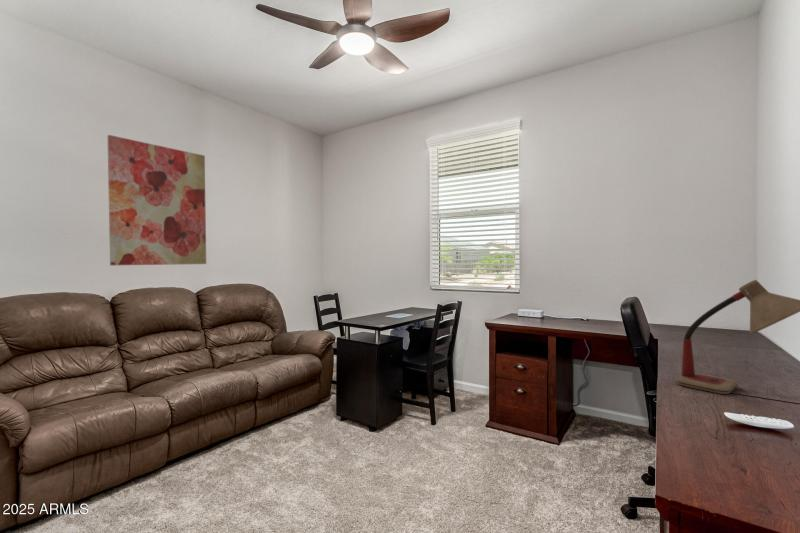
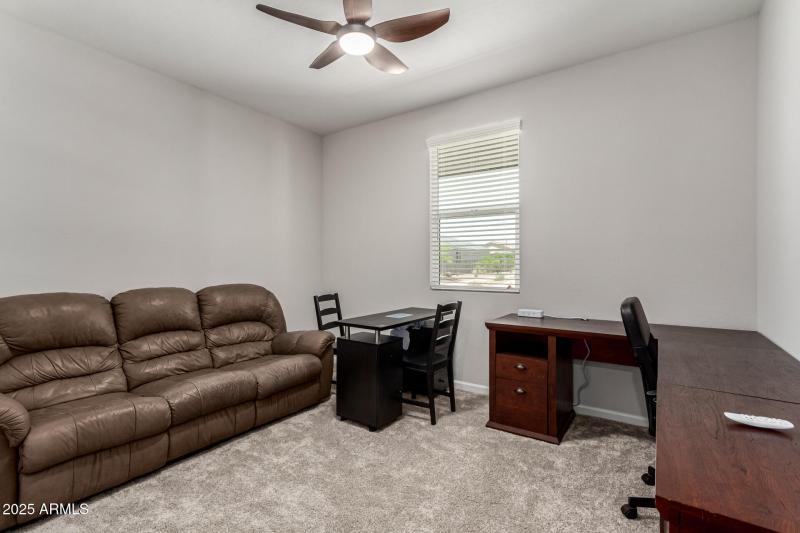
- wall art [106,134,207,266]
- desk lamp [675,279,800,395]
